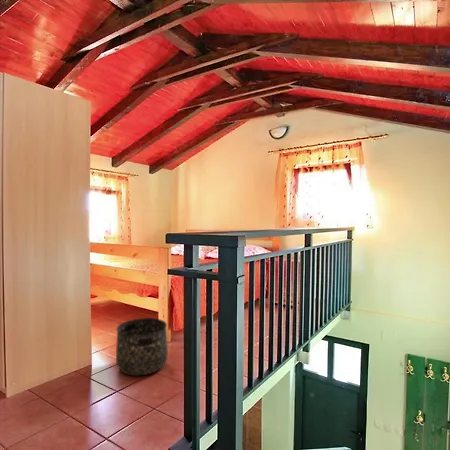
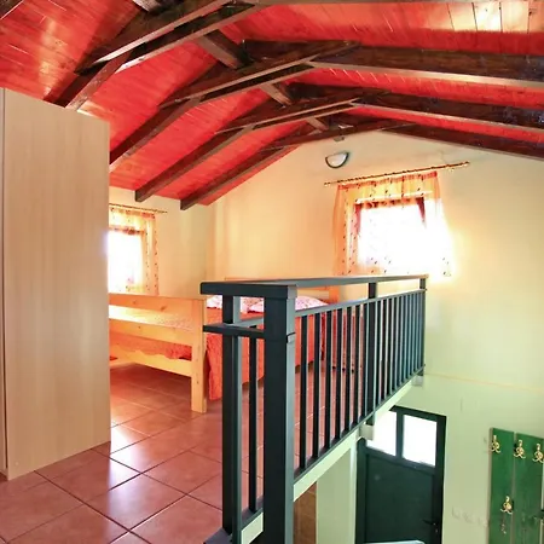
- basket [115,317,169,377]
